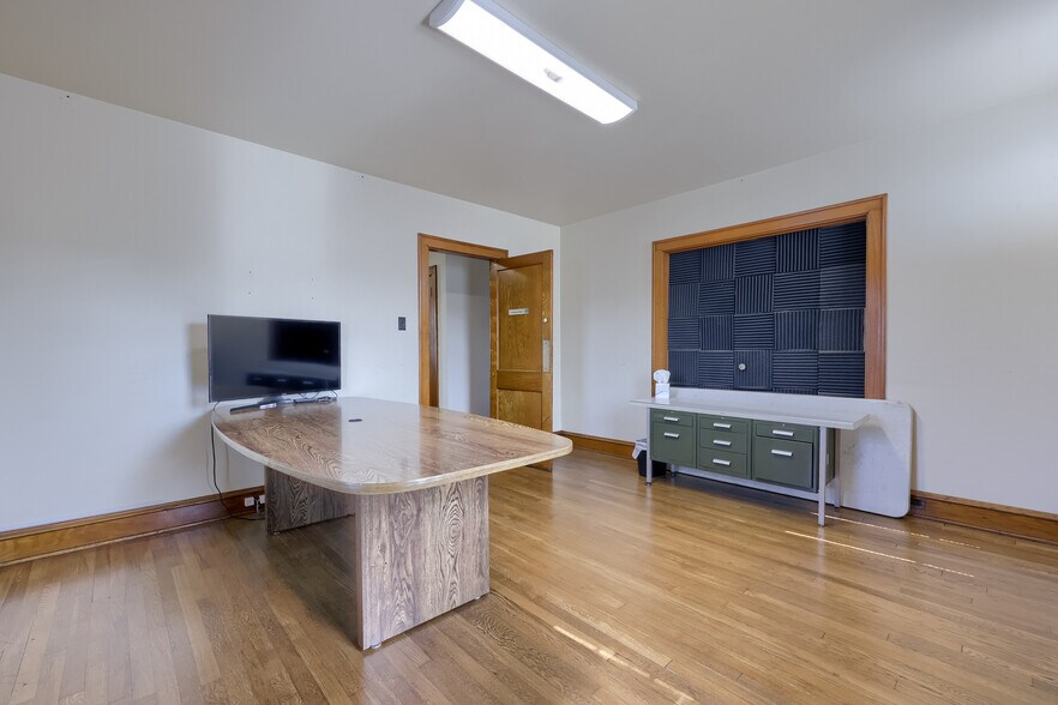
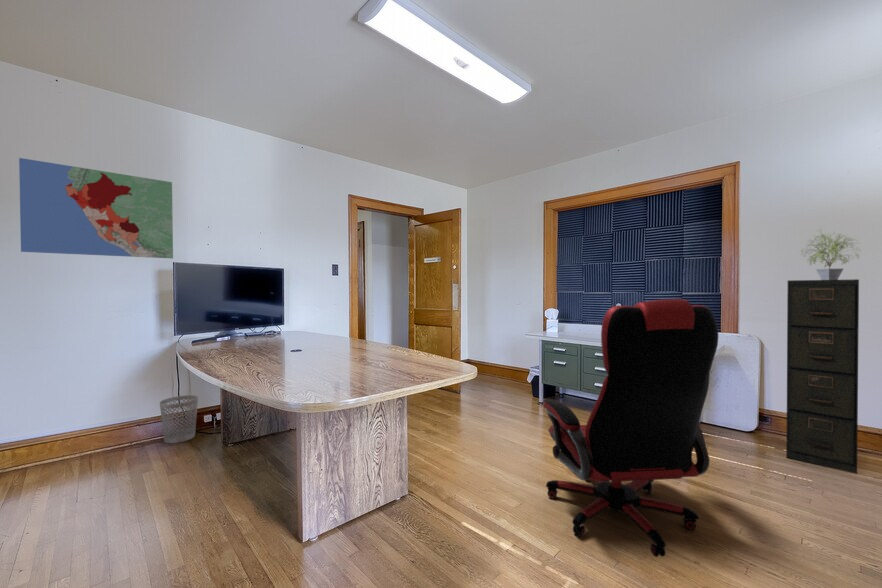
+ filing cabinet [785,278,860,475]
+ office chair [542,298,719,558]
+ potted plant [799,229,861,280]
+ wastebasket [159,394,199,444]
+ map [18,157,174,260]
